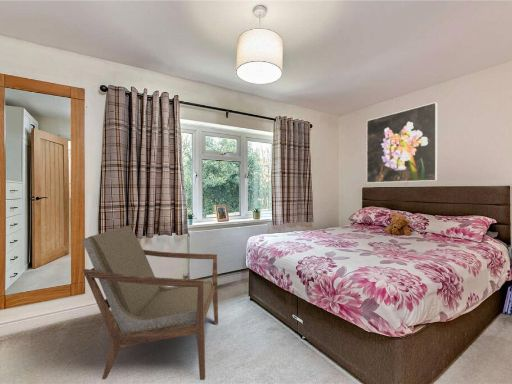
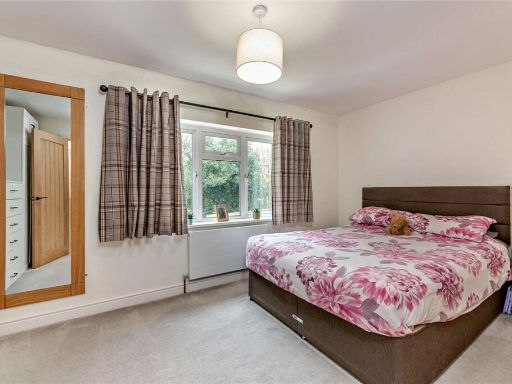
- armchair [81,225,219,381]
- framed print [366,101,438,184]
